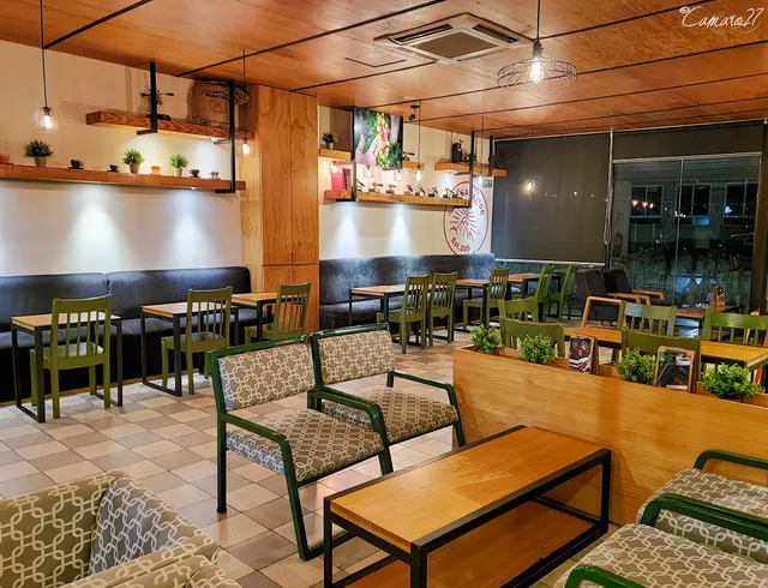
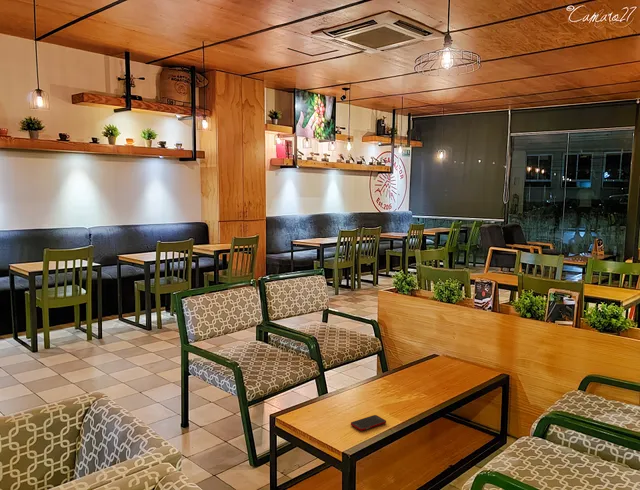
+ cell phone [350,414,387,432]
